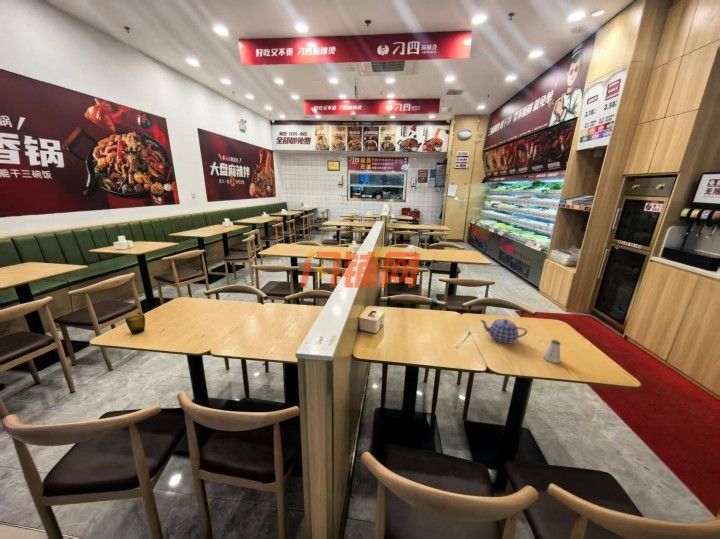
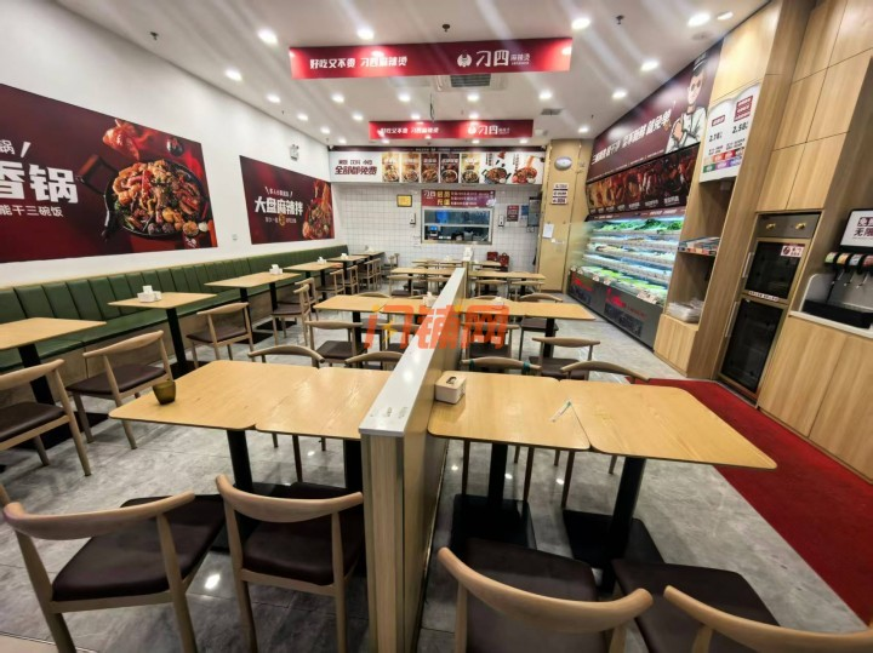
- saltshaker [542,339,562,364]
- teapot [480,318,528,345]
